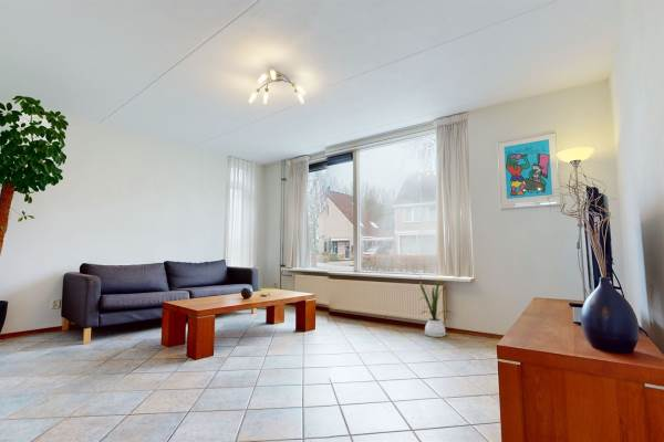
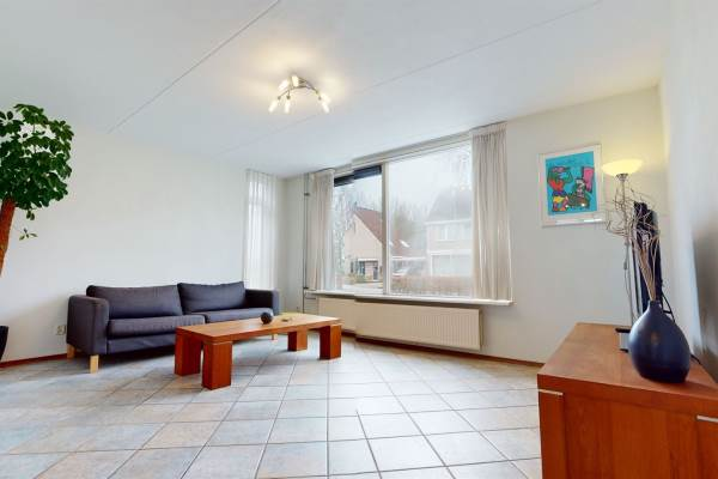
- house plant [414,272,454,338]
